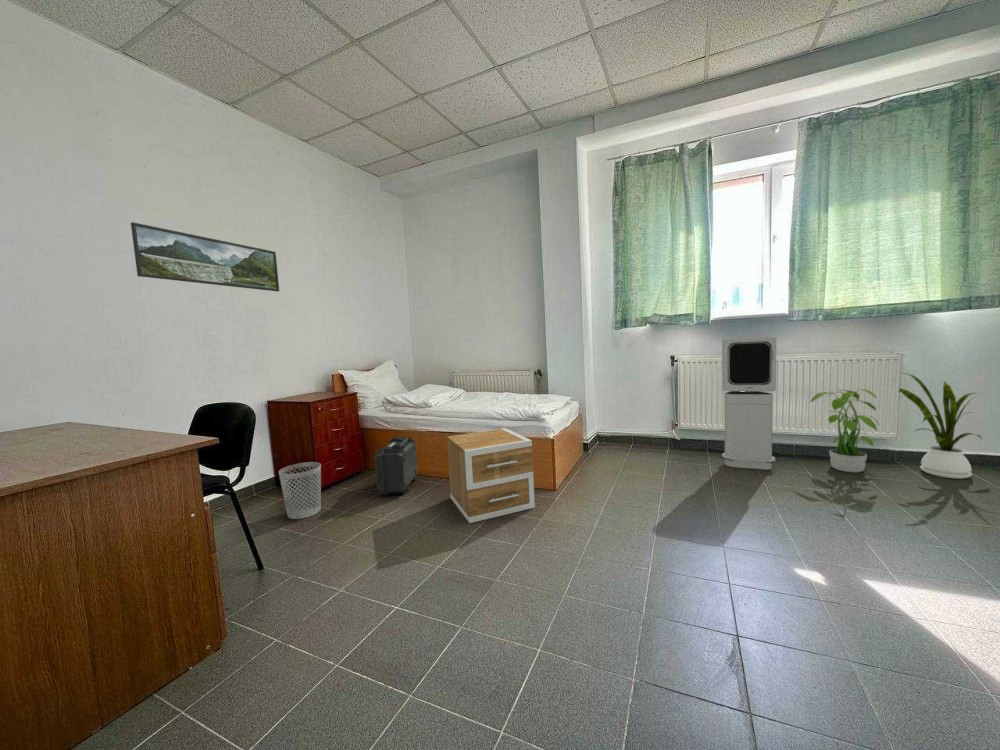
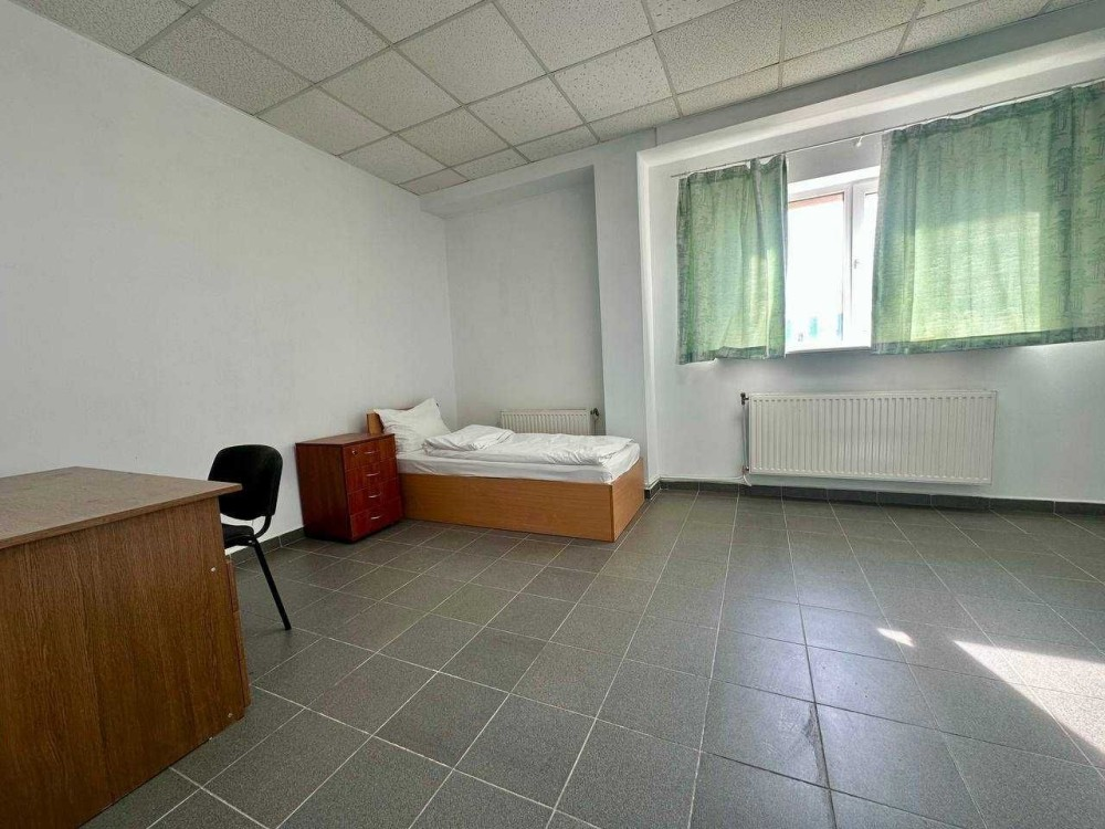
- air purifier [721,335,777,471]
- backpack [374,436,419,497]
- house plant [898,372,983,480]
- potted plant [808,386,880,473]
- nightstand [446,427,536,524]
- wastebasket [278,461,322,520]
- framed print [130,221,280,292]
